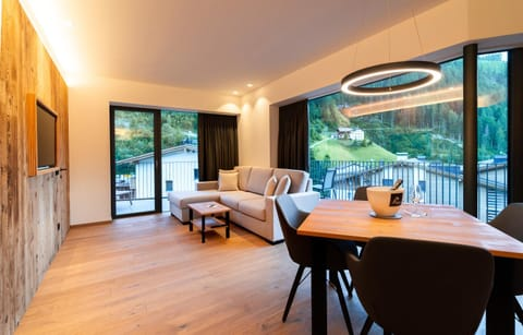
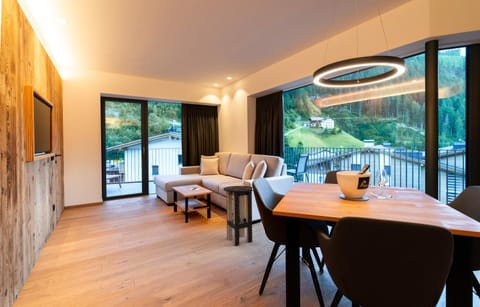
+ bar stool [222,185,254,246]
